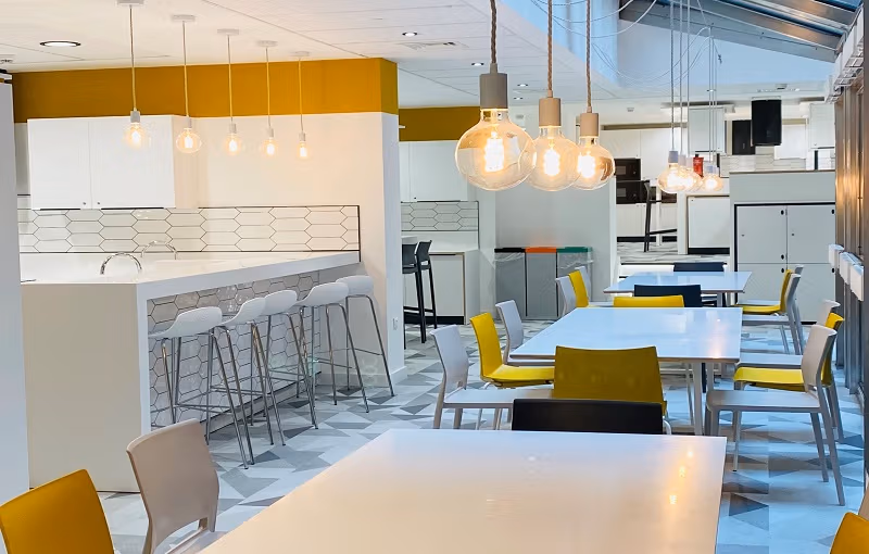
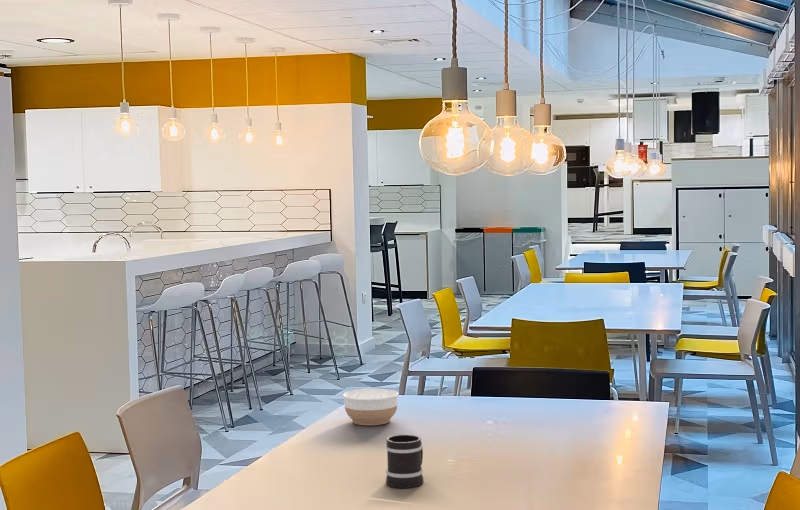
+ bowl [342,388,400,426]
+ mug [385,434,424,489]
